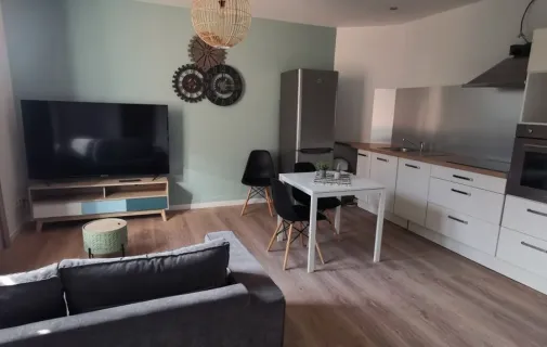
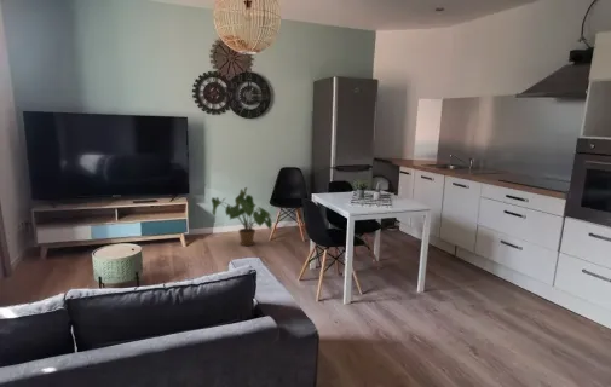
+ house plant [211,186,273,247]
